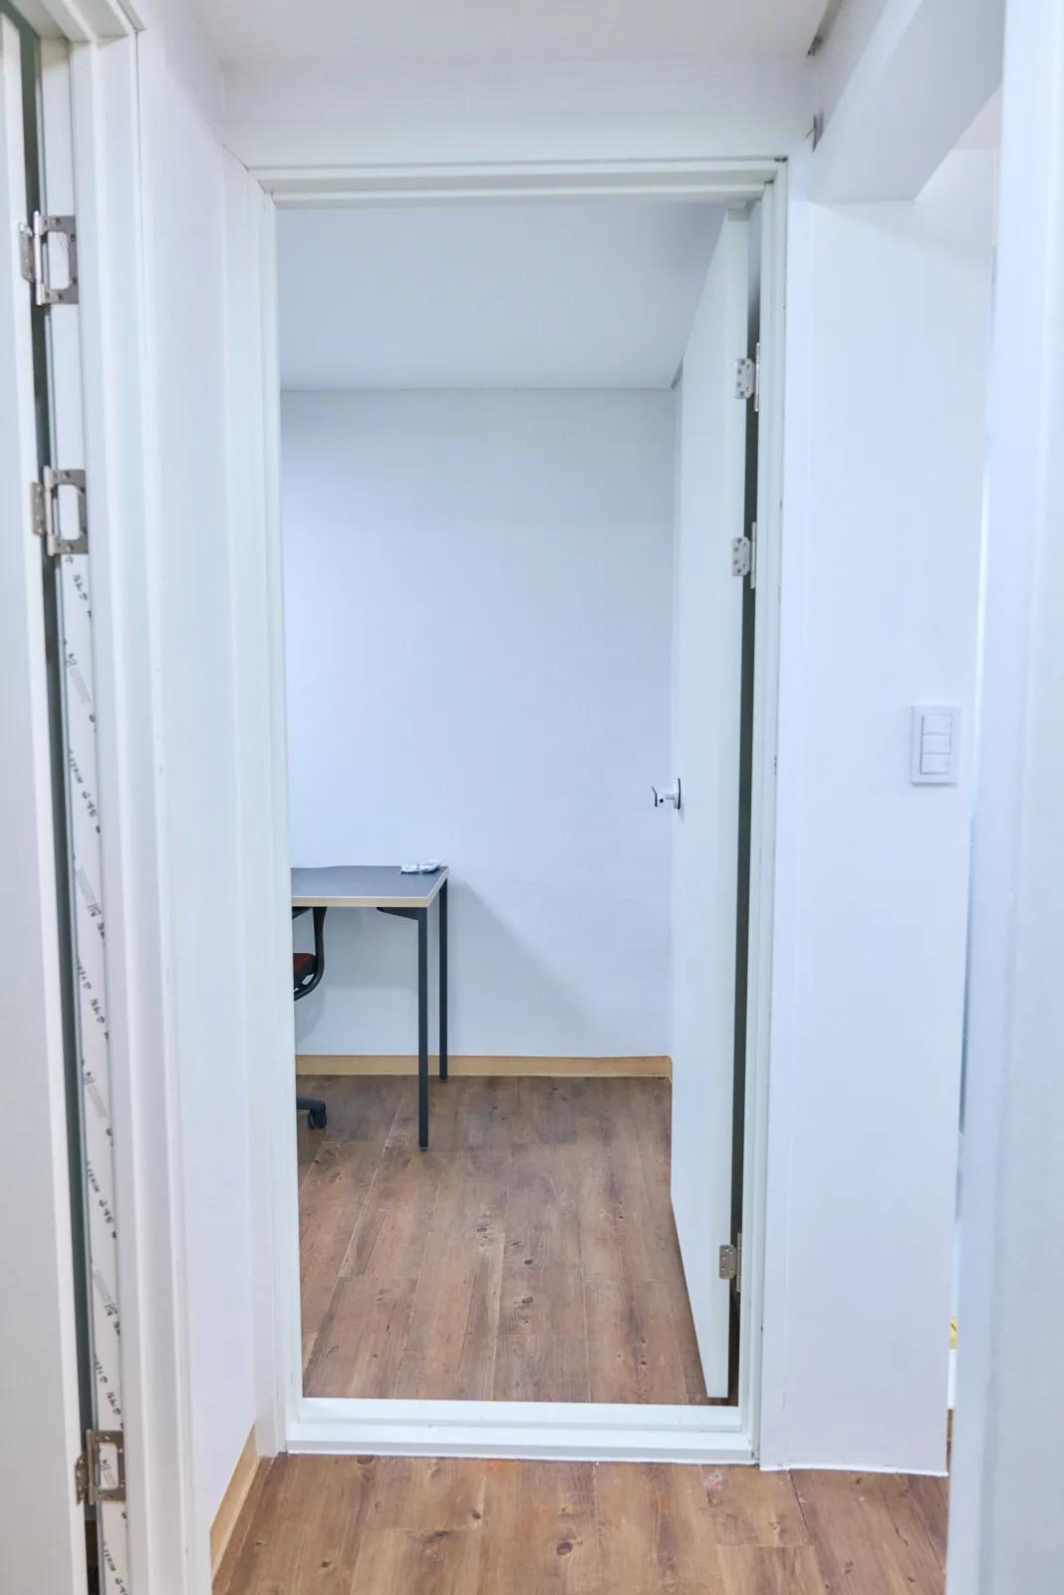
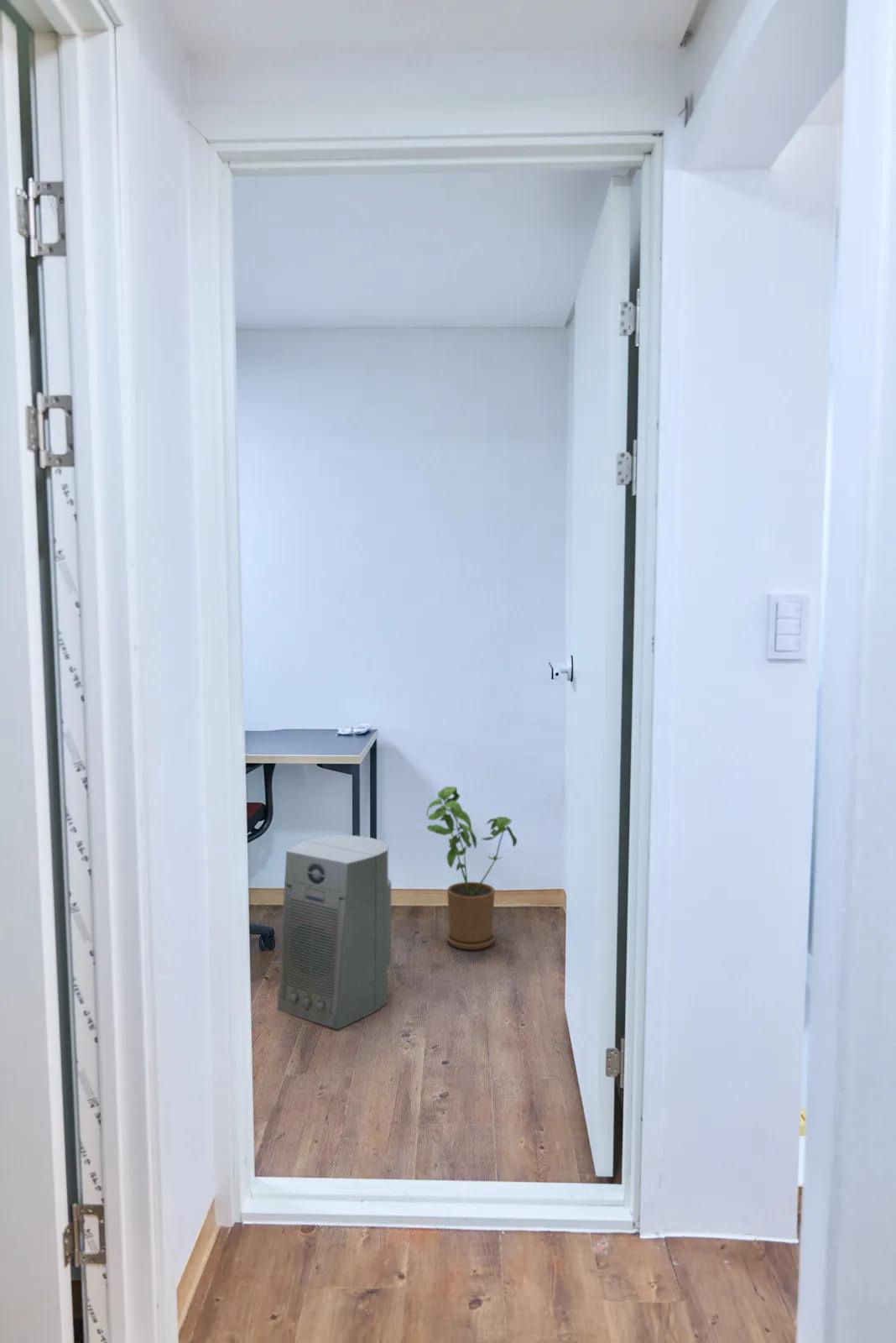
+ fan [277,834,392,1031]
+ house plant [425,786,518,950]
